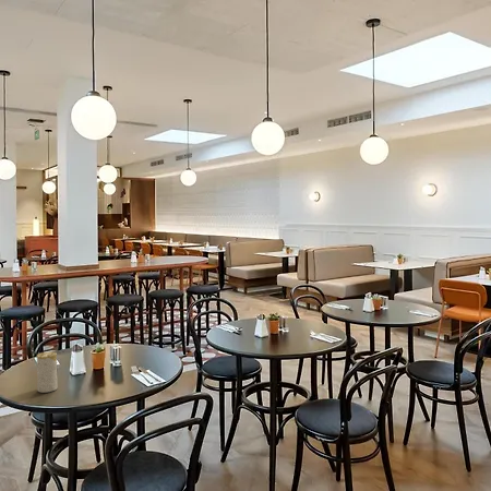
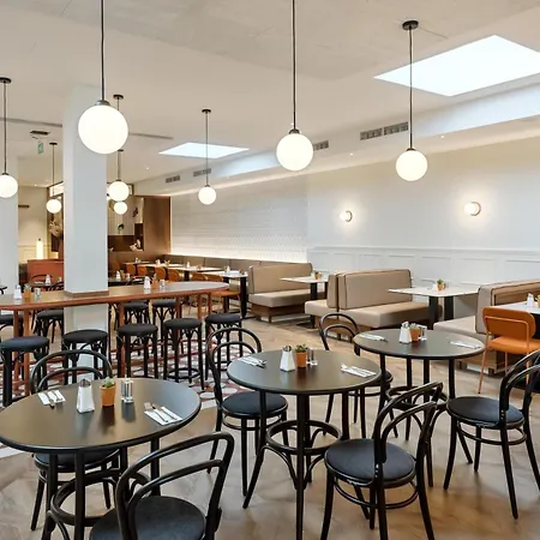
- candle [36,351,58,394]
